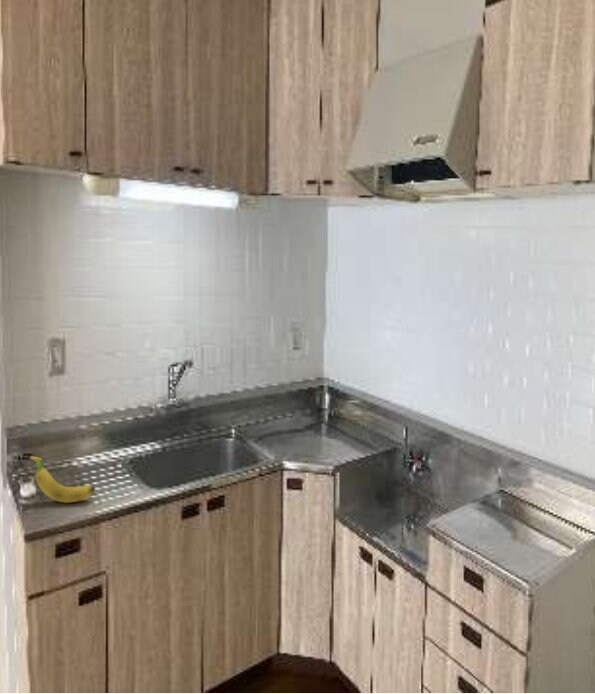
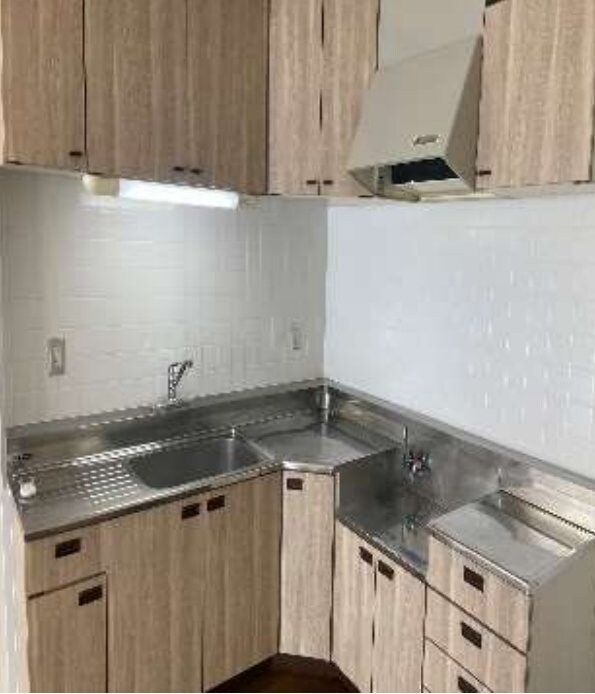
- banana [29,455,96,504]
